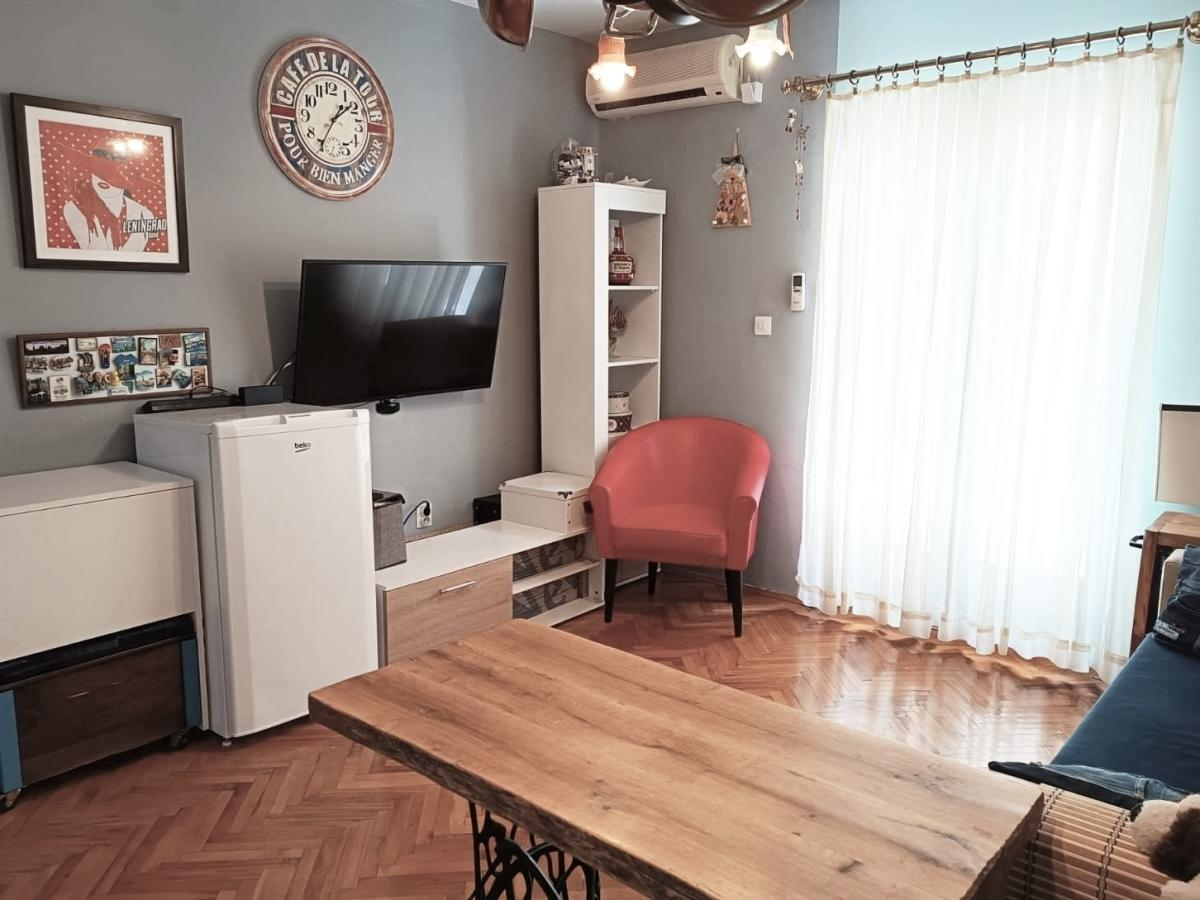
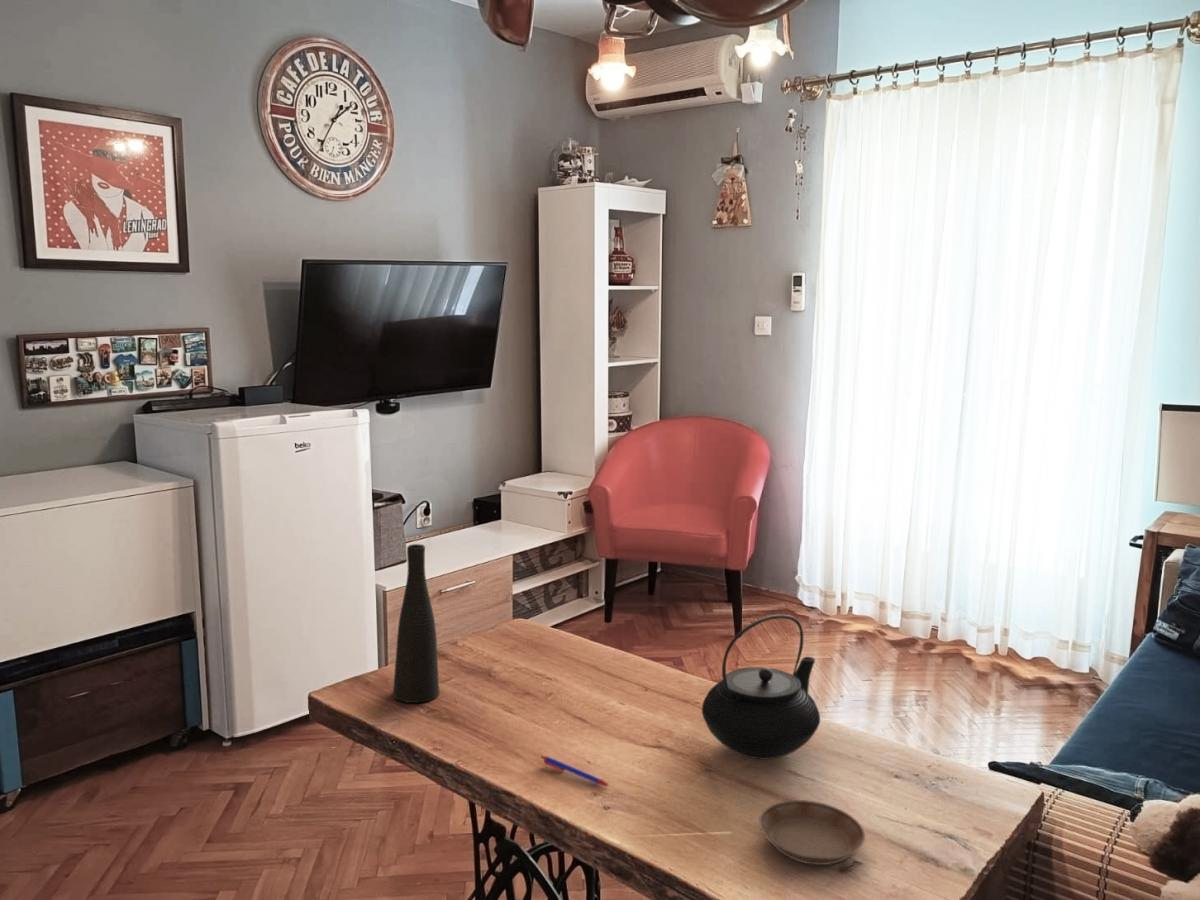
+ saucer [758,799,866,866]
+ vase [392,543,440,704]
+ pen [540,754,610,787]
+ teapot [701,614,821,760]
